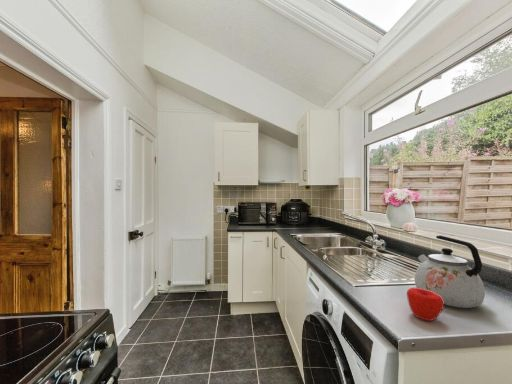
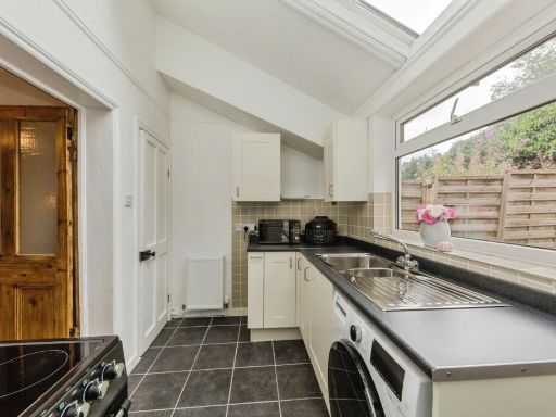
- kettle [414,235,486,309]
- apple [406,287,445,322]
